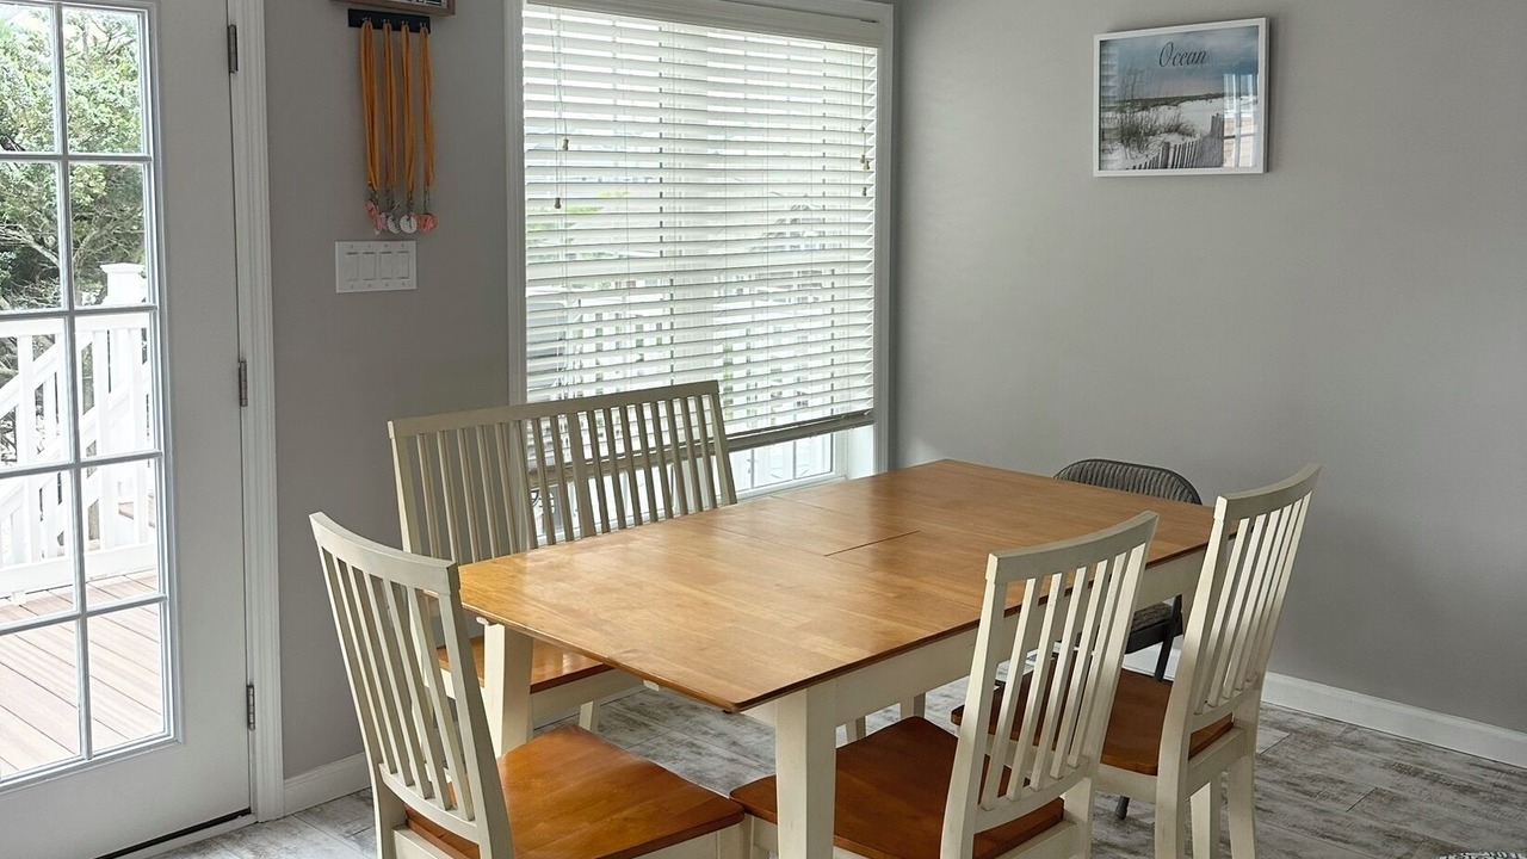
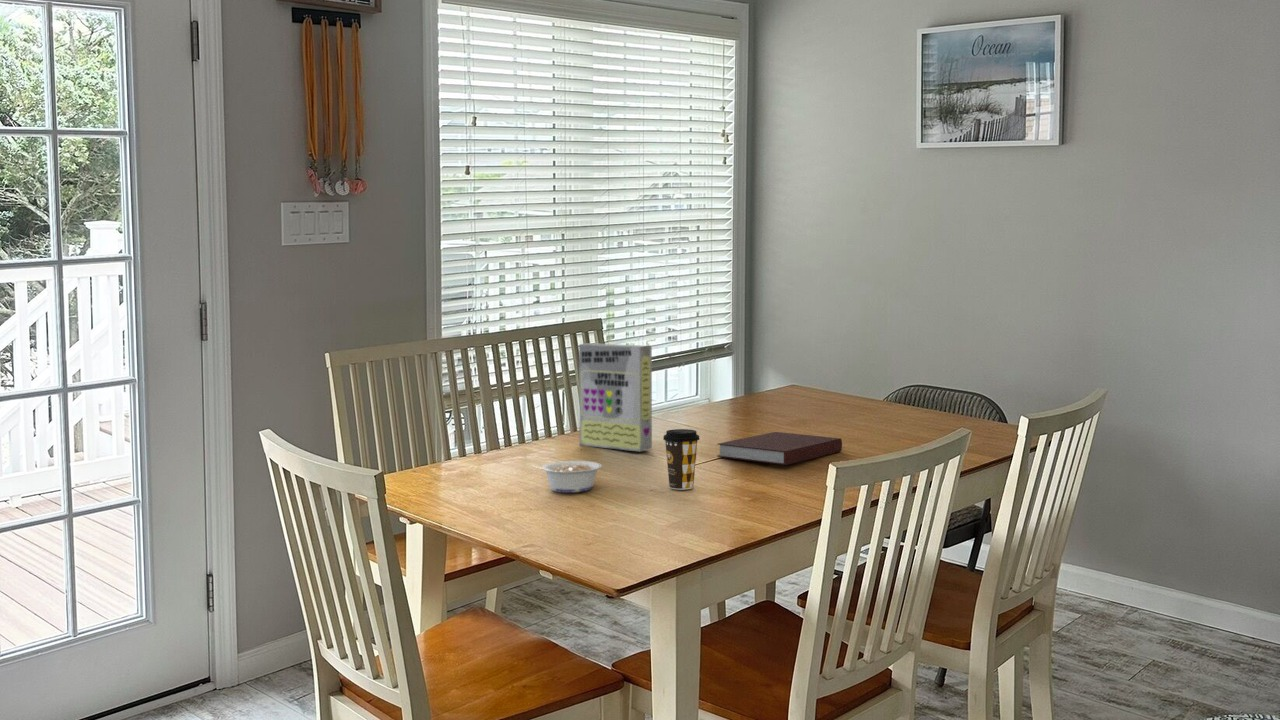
+ notebook [716,431,843,466]
+ coffee cup [662,428,700,491]
+ cereal box [578,342,653,452]
+ legume [530,460,603,494]
